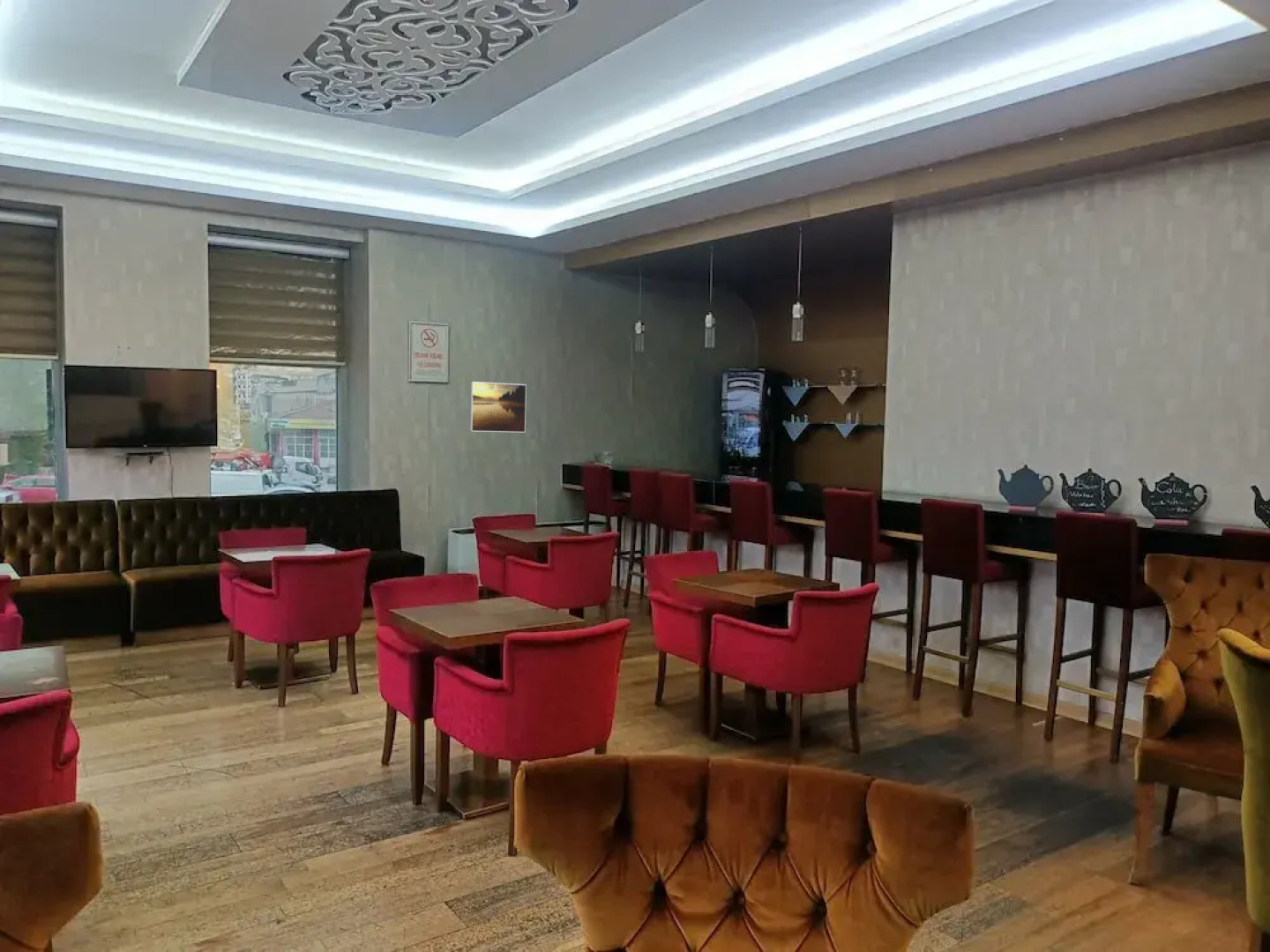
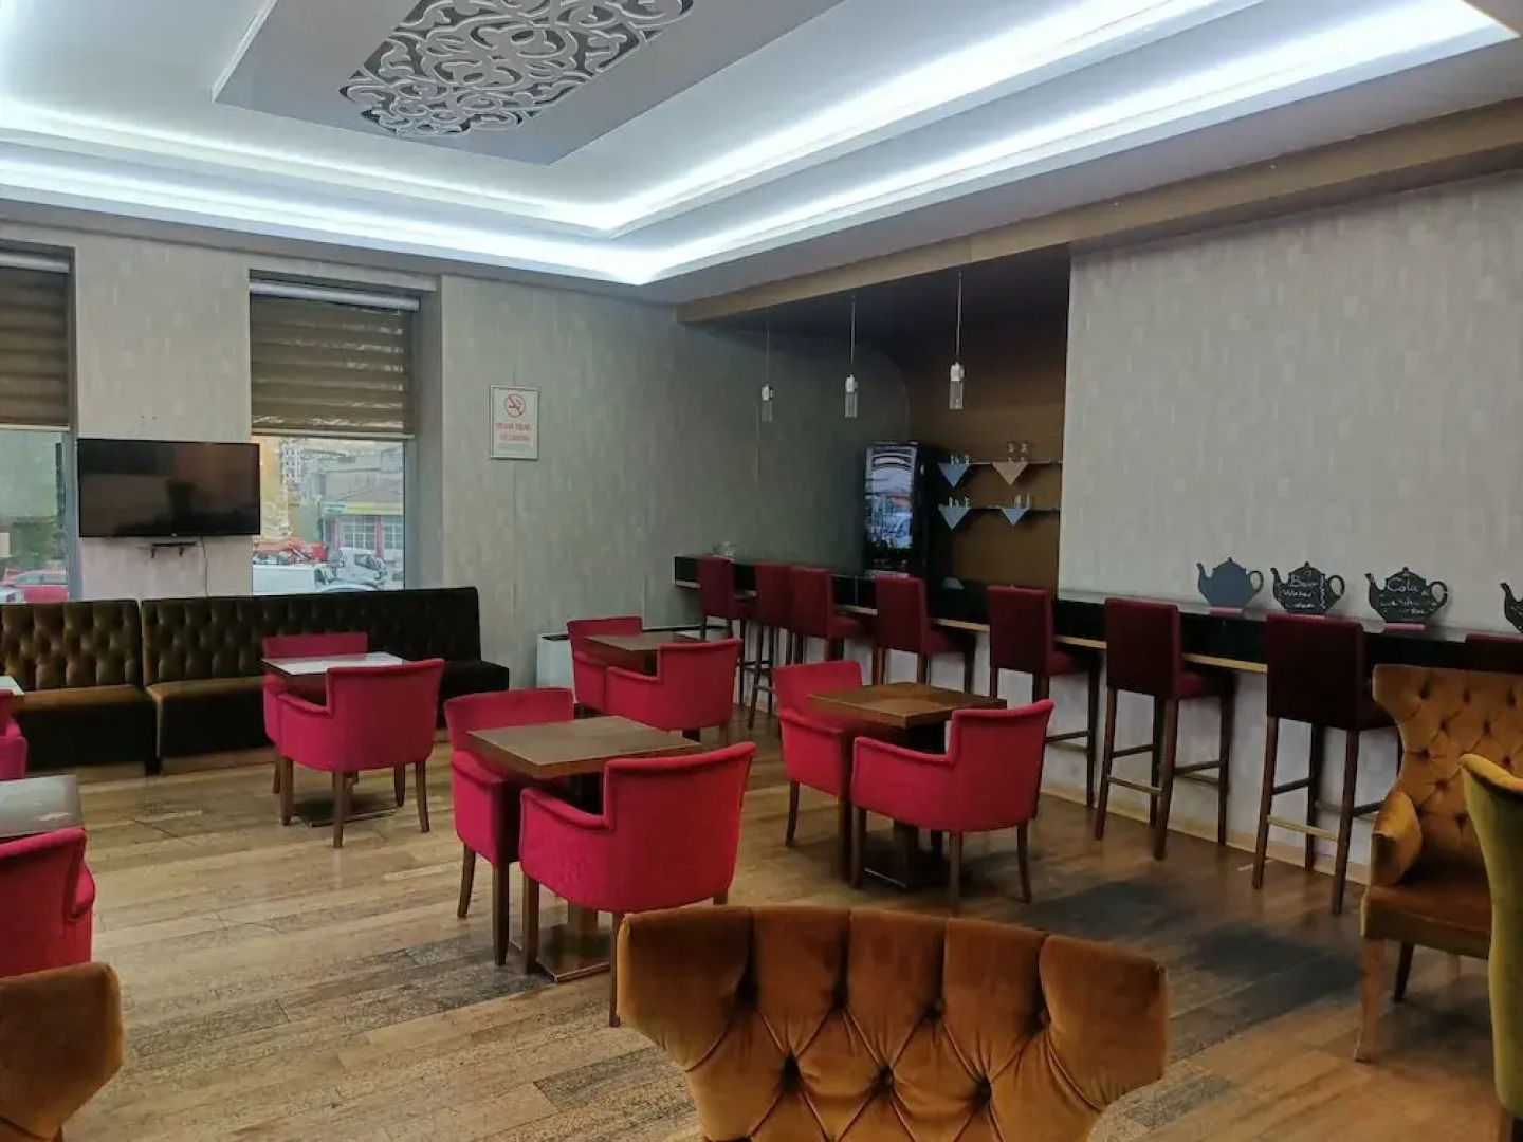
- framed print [469,381,527,434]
